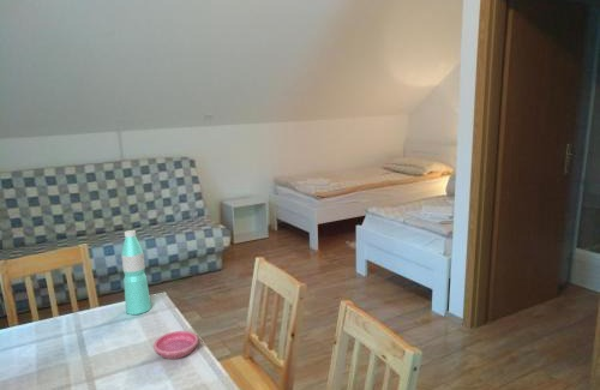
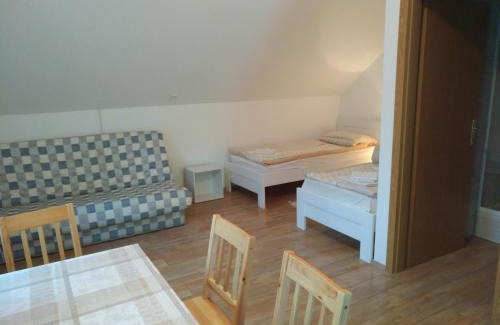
- water bottle [120,229,152,316]
- saucer [152,330,199,360]
